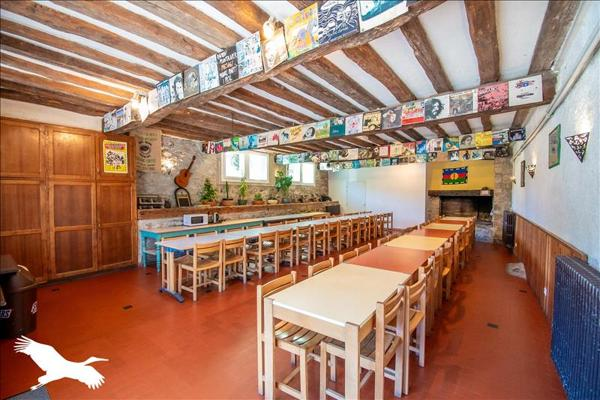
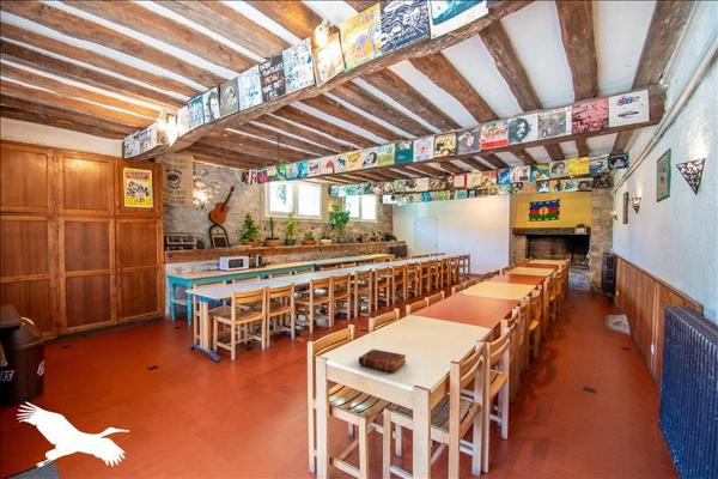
+ book [358,348,407,372]
